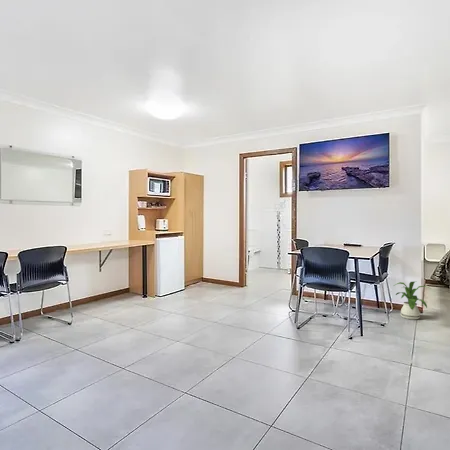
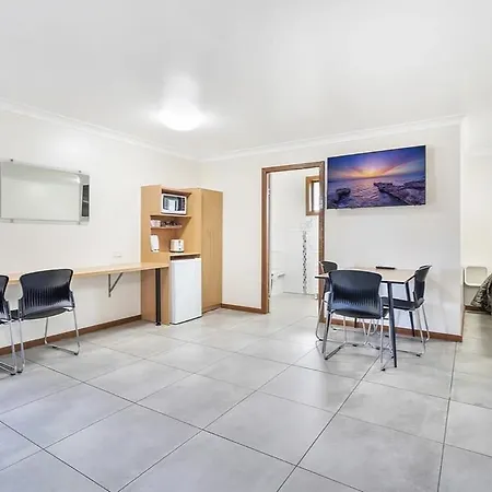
- house plant [394,280,430,321]
